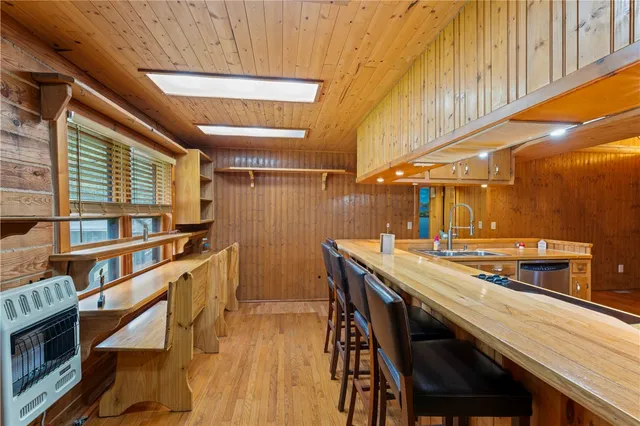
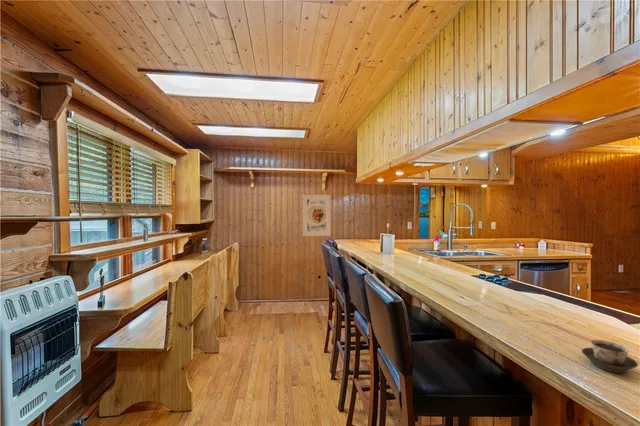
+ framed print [302,194,332,237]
+ cup [581,339,639,374]
